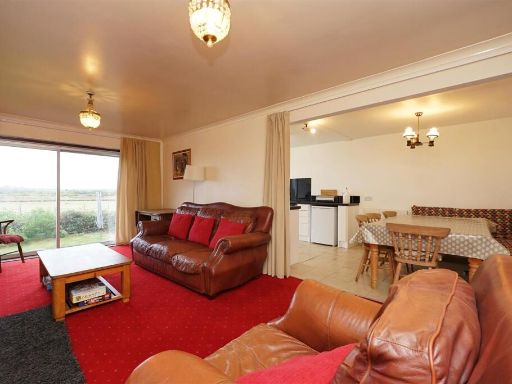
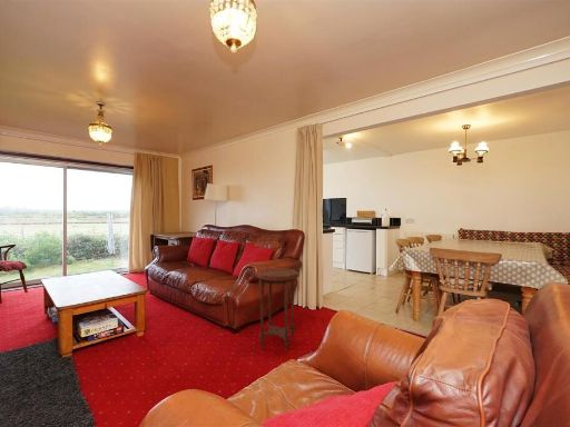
+ side table [255,267,301,352]
